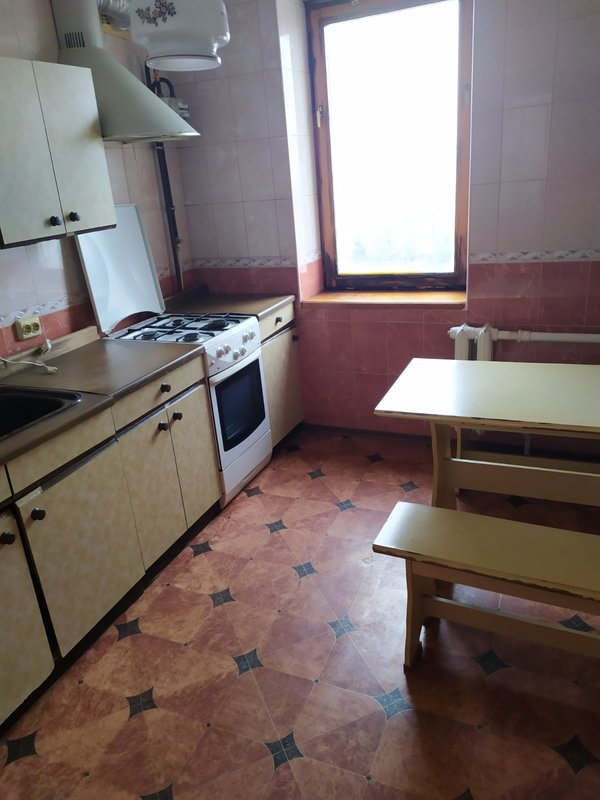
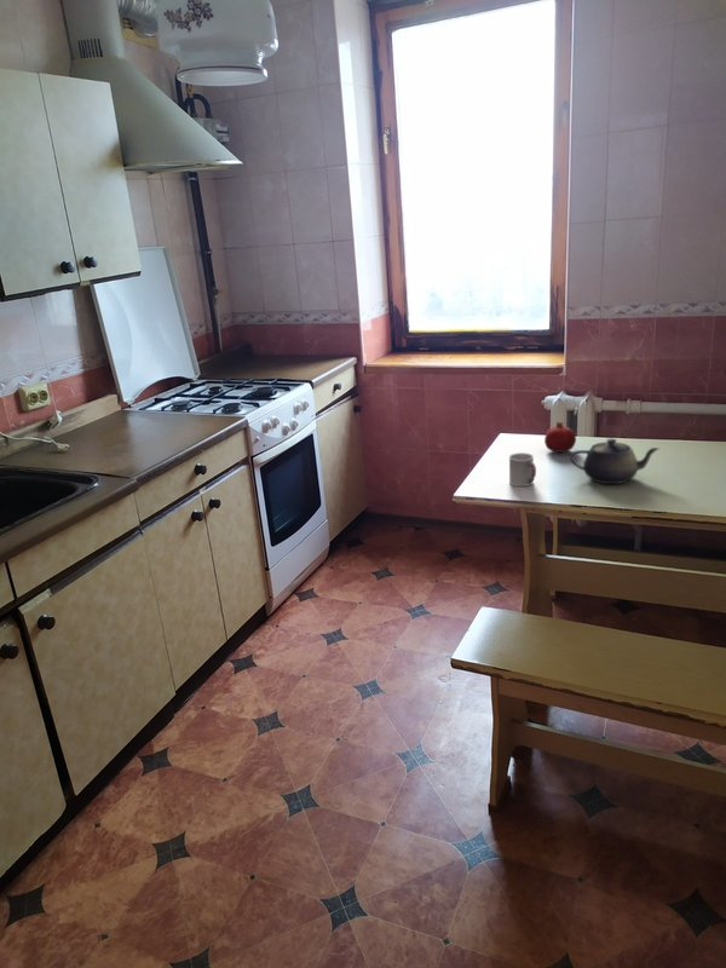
+ fruit [543,421,577,454]
+ cup [508,451,537,488]
+ teapot [569,438,661,485]
